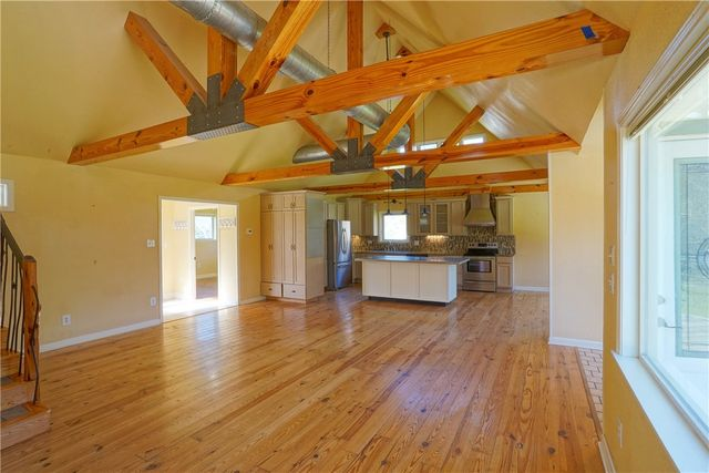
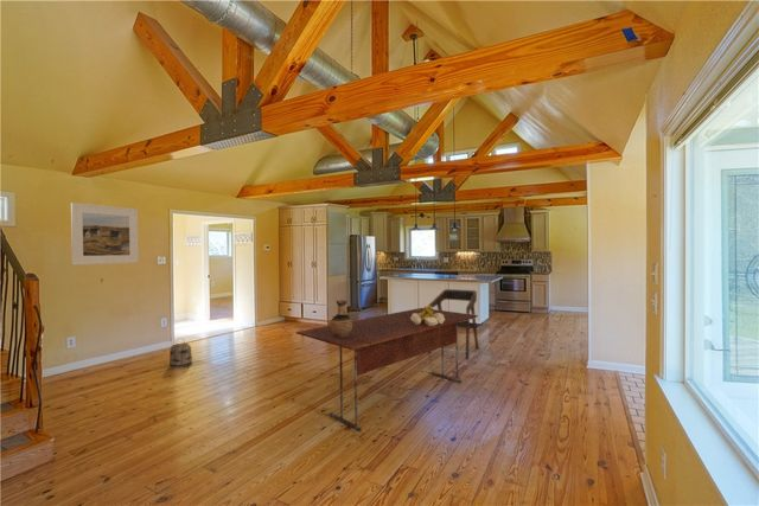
+ basket [168,337,193,370]
+ dining table [295,307,479,433]
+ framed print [70,201,140,267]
+ ceramic jug [330,299,353,338]
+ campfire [410,303,445,326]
+ armchair [427,288,479,360]
